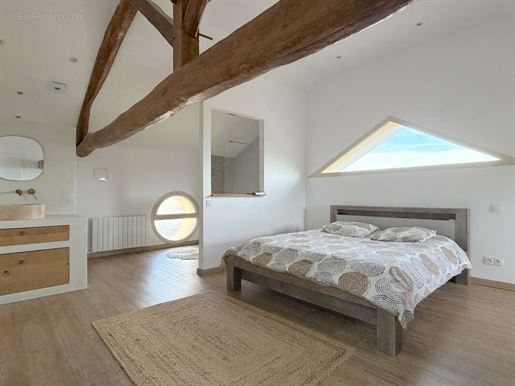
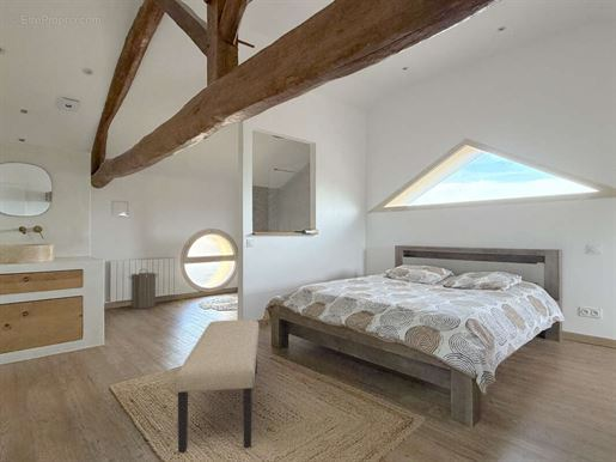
+ laundry hamper [127,268,159,310]
+ bench [173,318,261,454]
